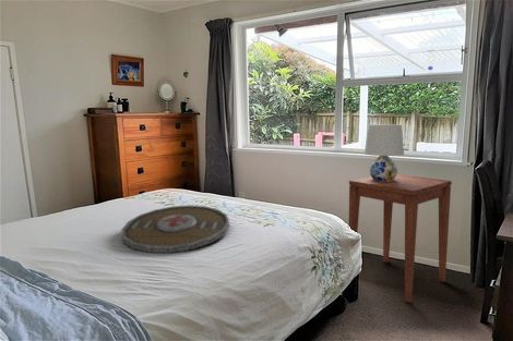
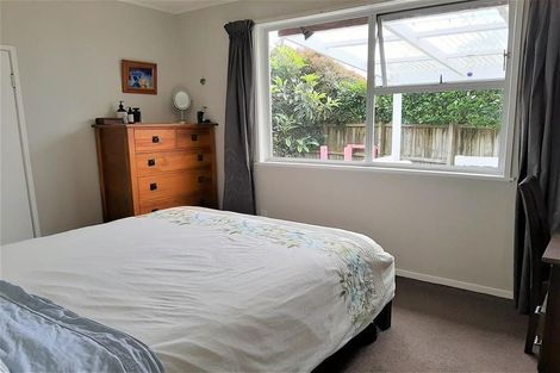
- table lamp [363,123,405,182]
- side table [348,173,453,304]
- serving tray [120,204,230,254]
